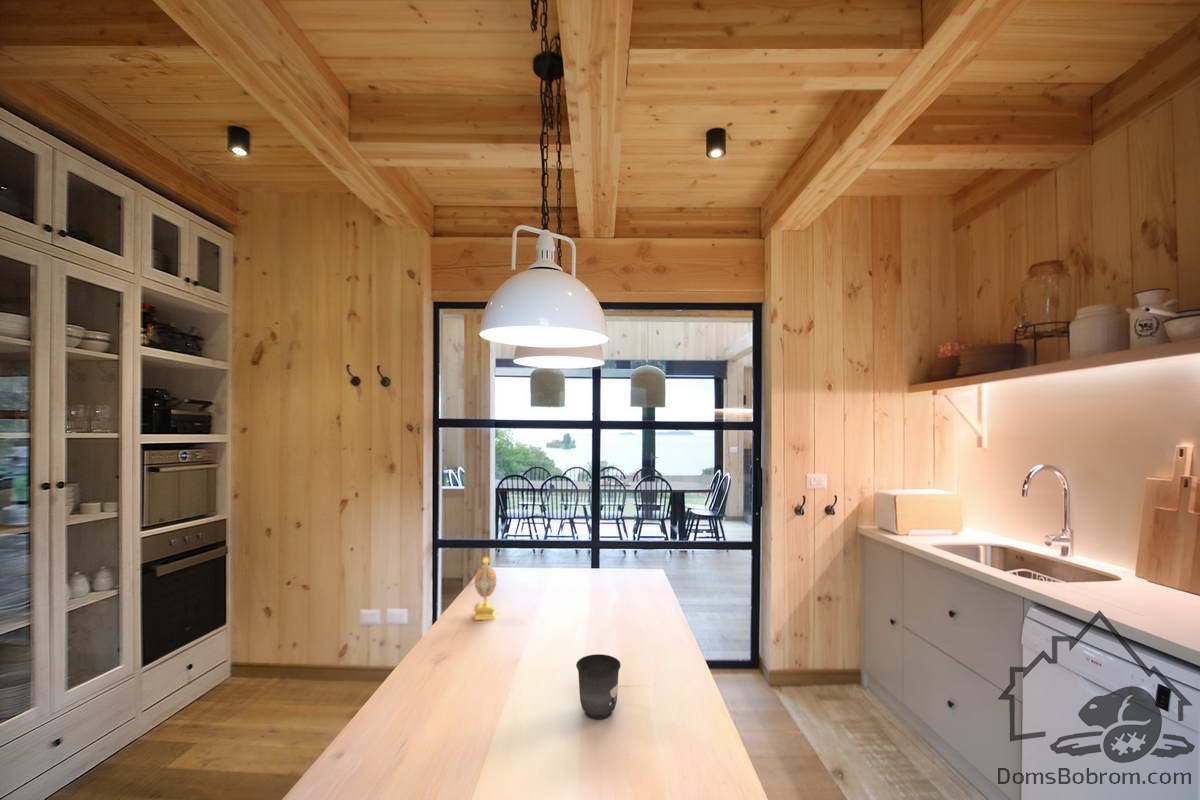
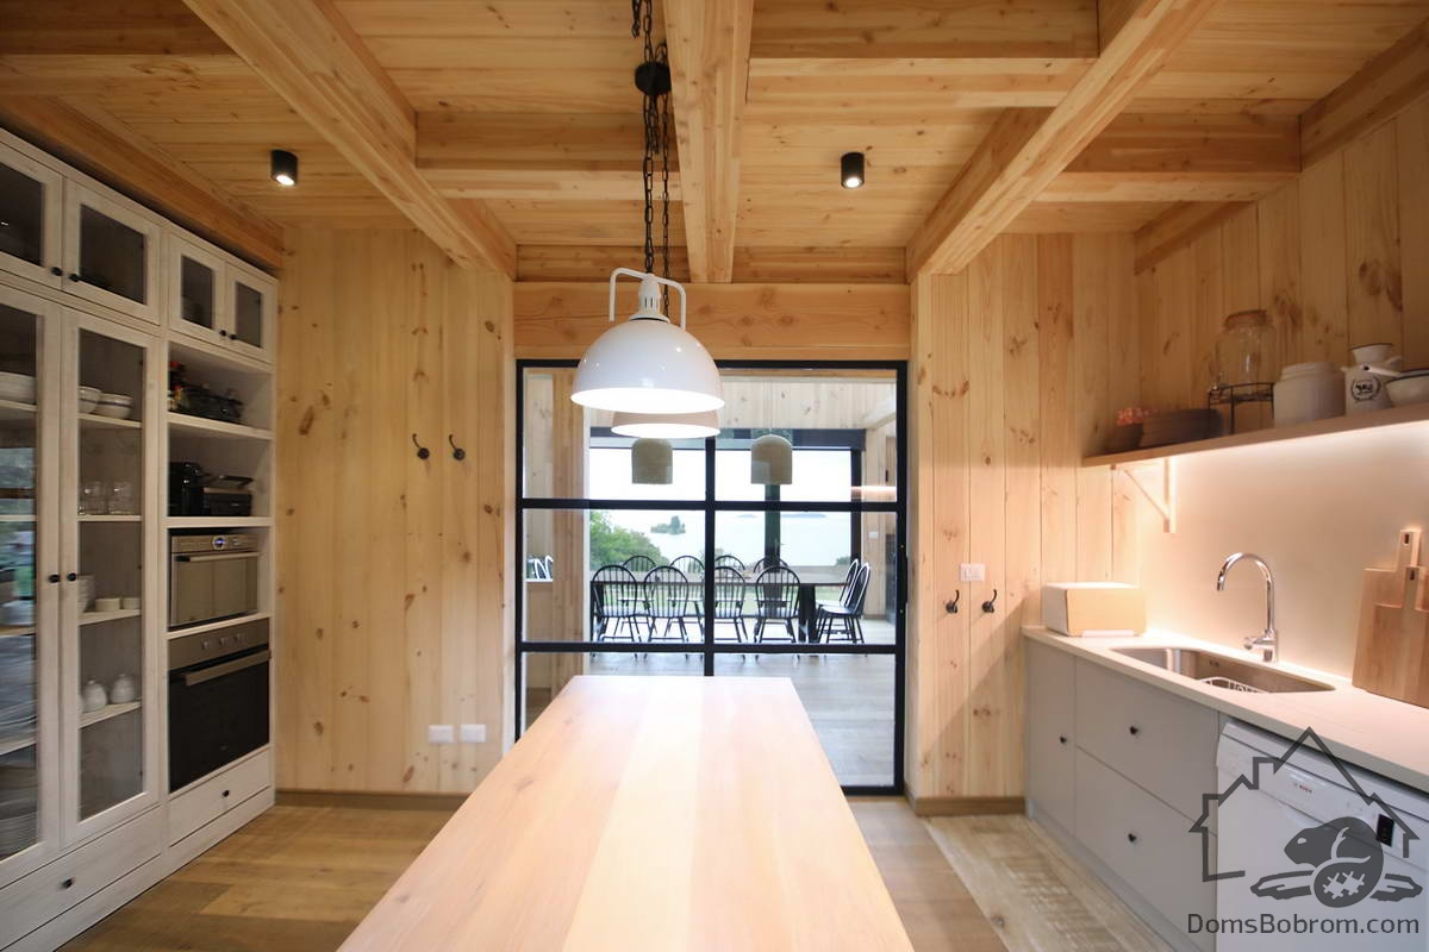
- decorative egg [473,555,498,621]
- mug [575,653,622,720]
